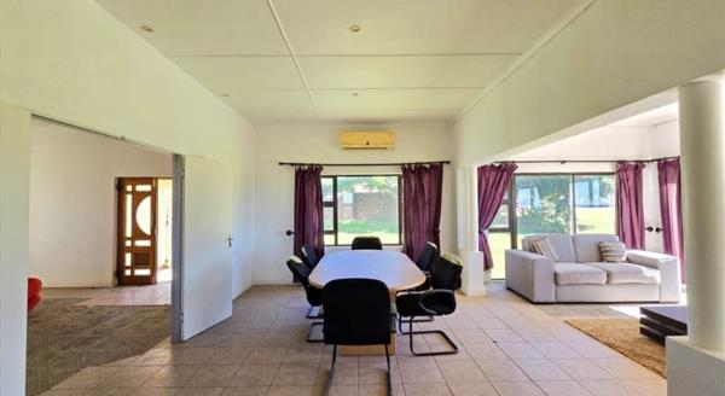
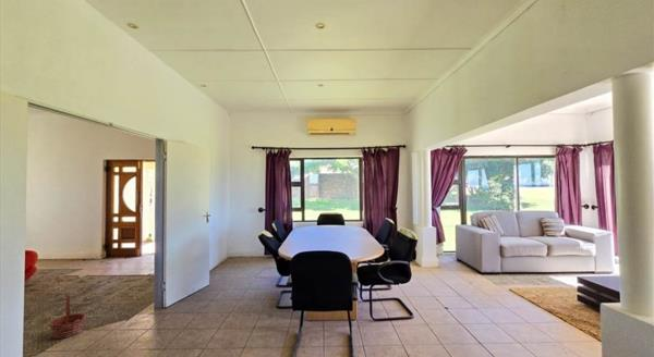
+ basket [48,294,87,340]
